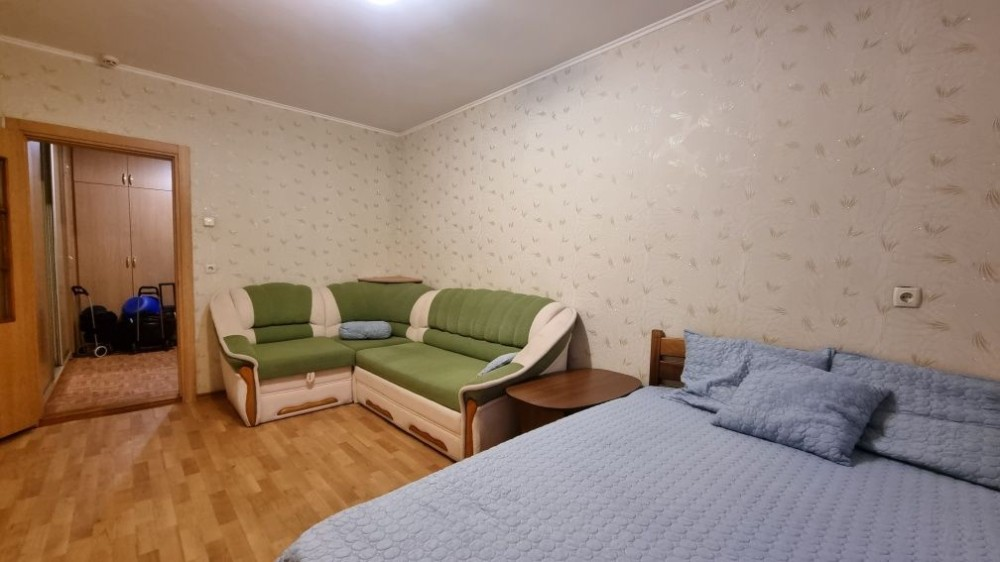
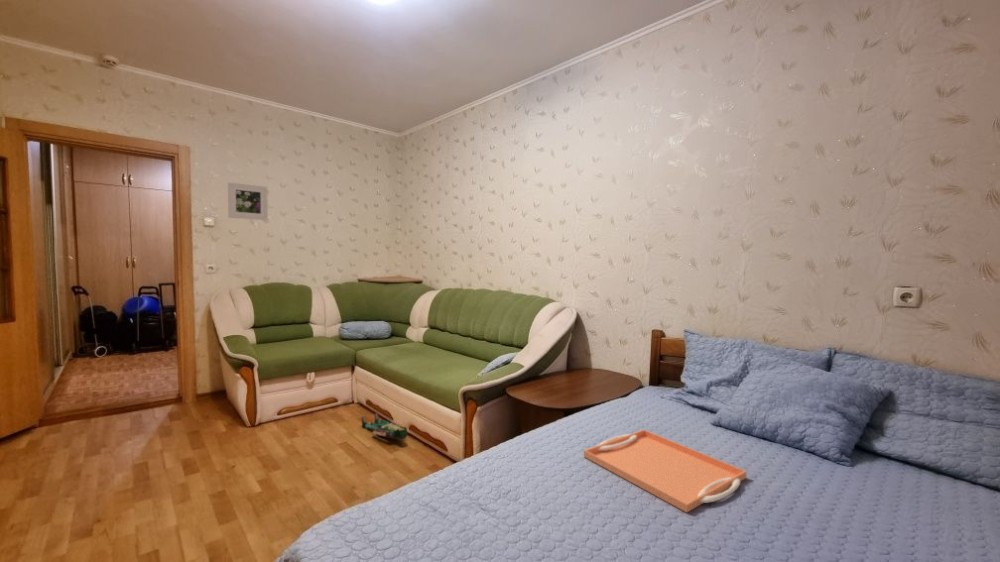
+ toy figurine [361,412,408,441]
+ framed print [227,181,269,221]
+ serving tray [583,429,748,514]
